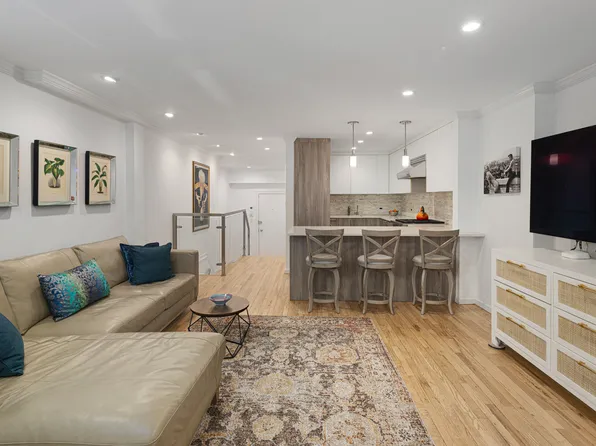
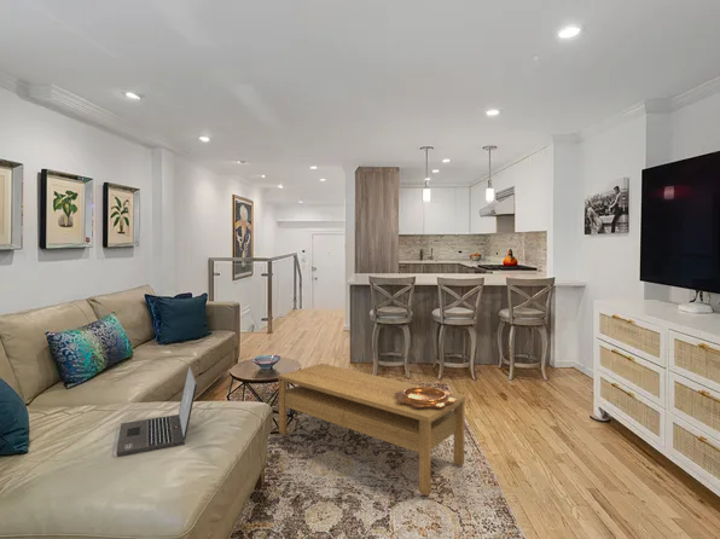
+ decorative bowl [395,386,457,407]
+ coffee table [277,363,466,497]
+ laptop [115,365,198,457]
